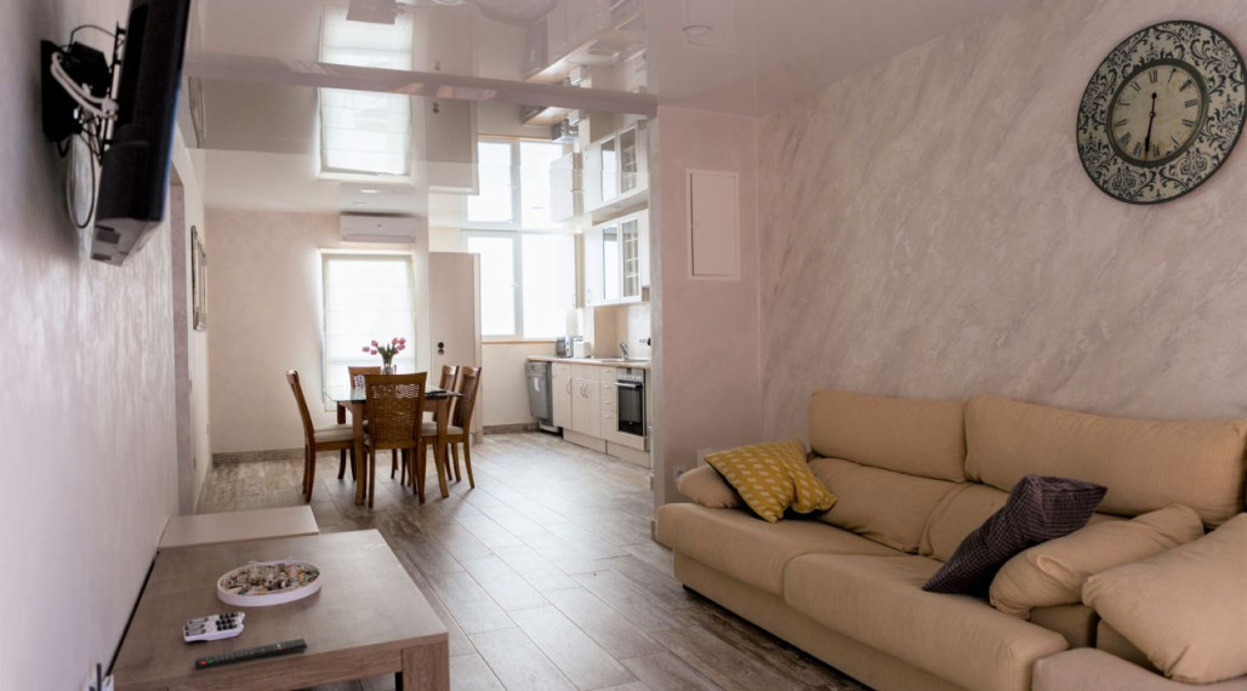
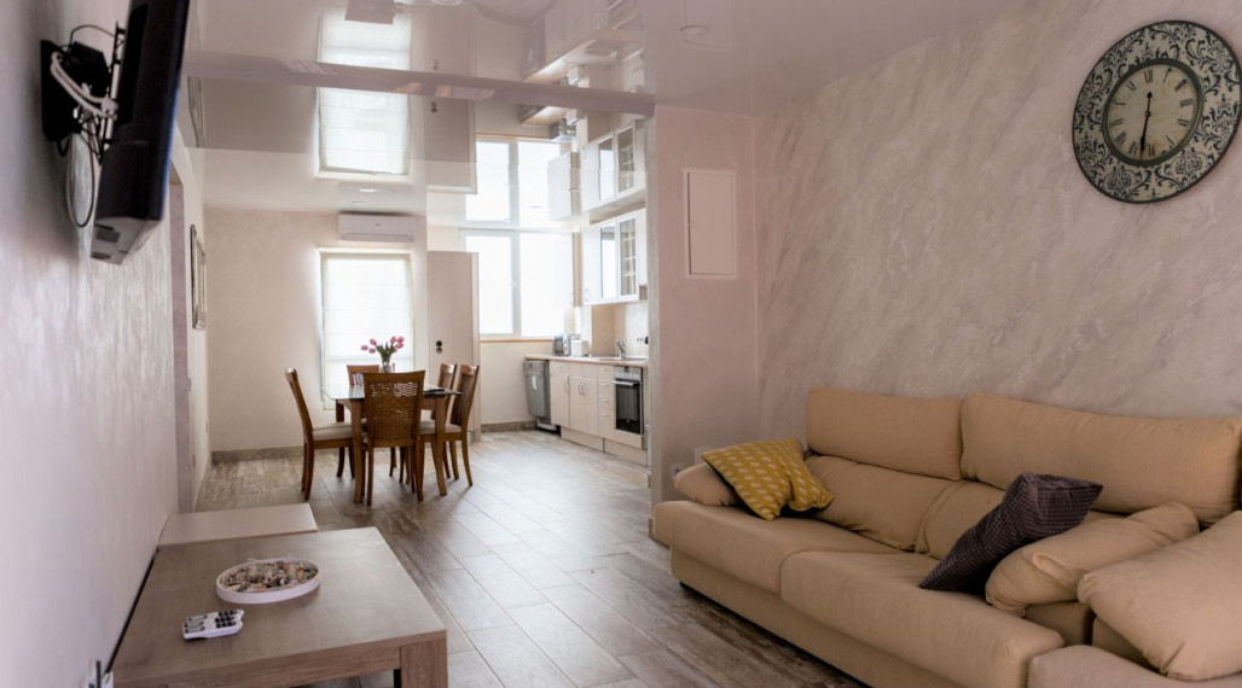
- remote control [194,638,308,670]
